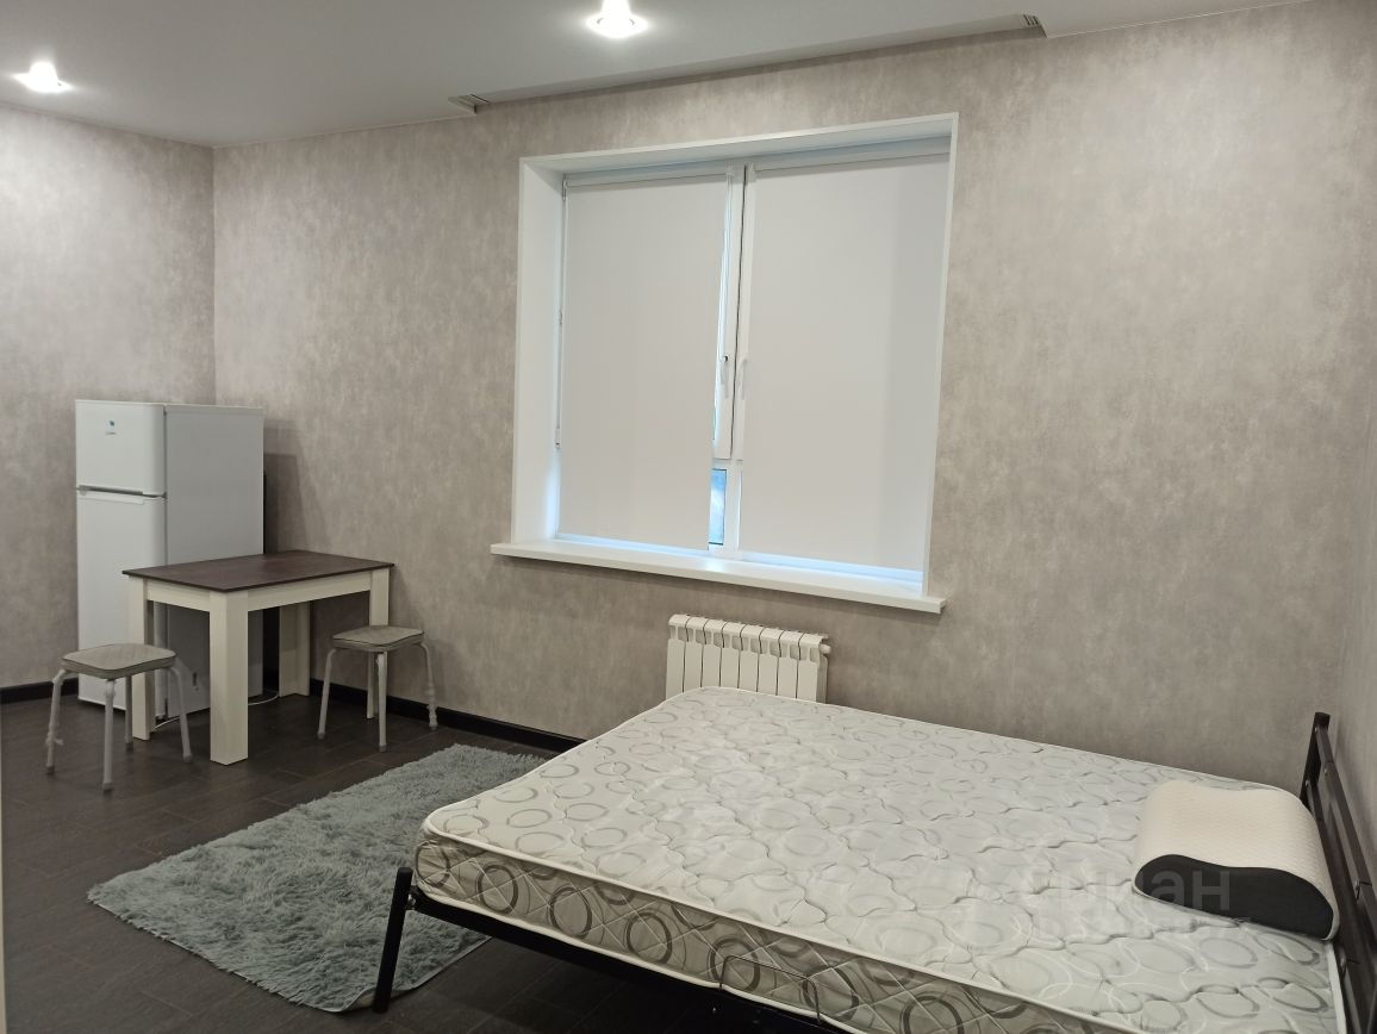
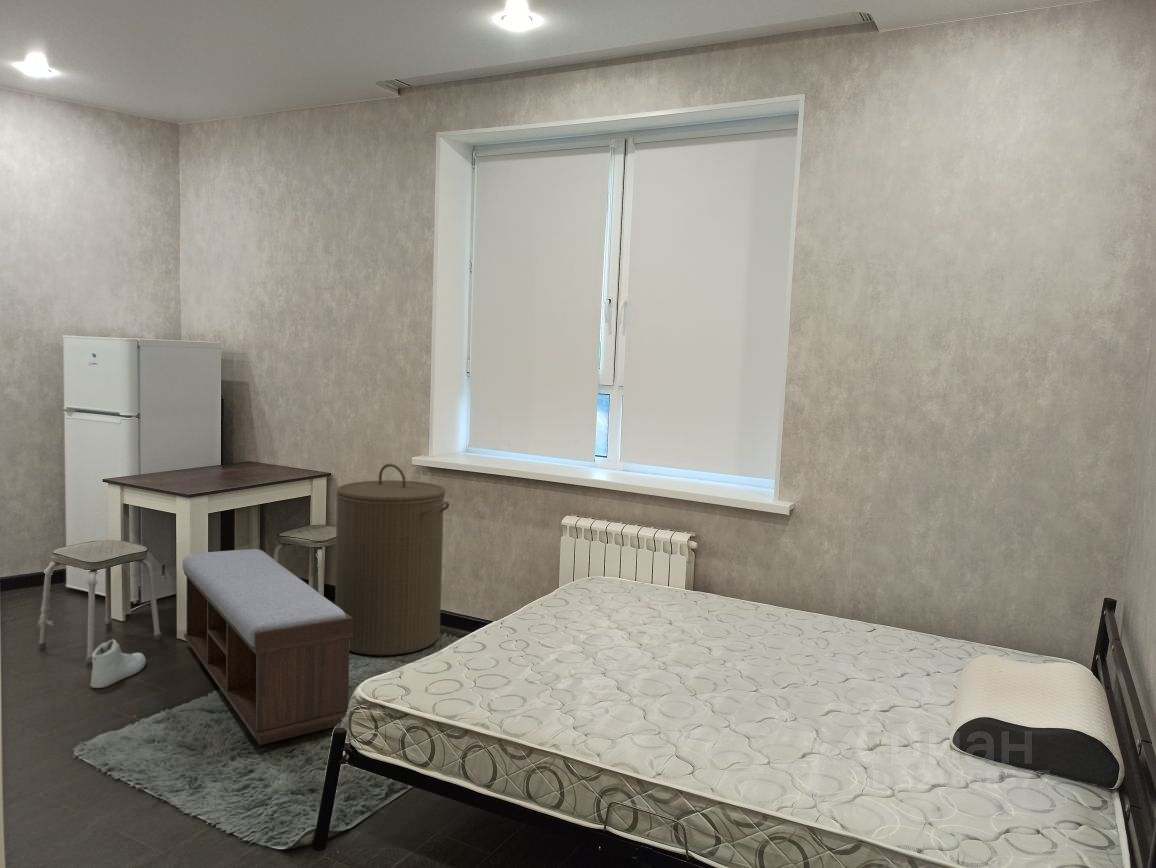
+ sneaker [90,638,147,689]
+ bench [182,548,353,746]
+ laundry hamper [334,463,451,656]
